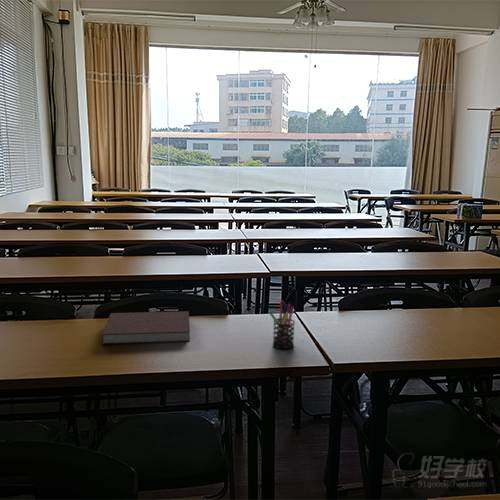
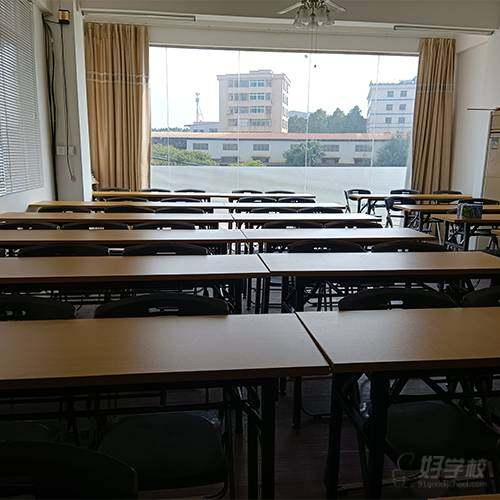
- pen holder [268,300,296,350]
- notebook [101,310,191,345]
